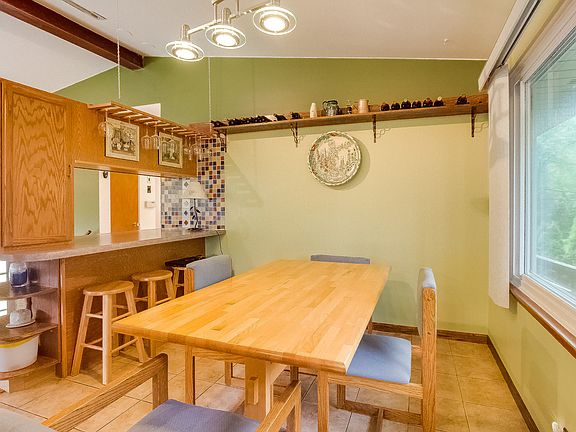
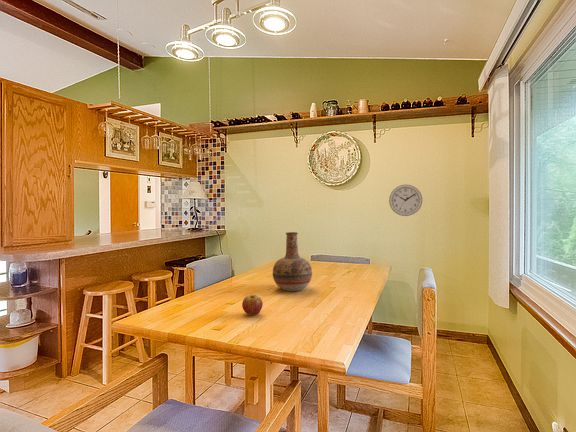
+ vase [272,231,313,292]
+ fruit [241,294,264,316]
+ wall clock [388,183,423,217]
